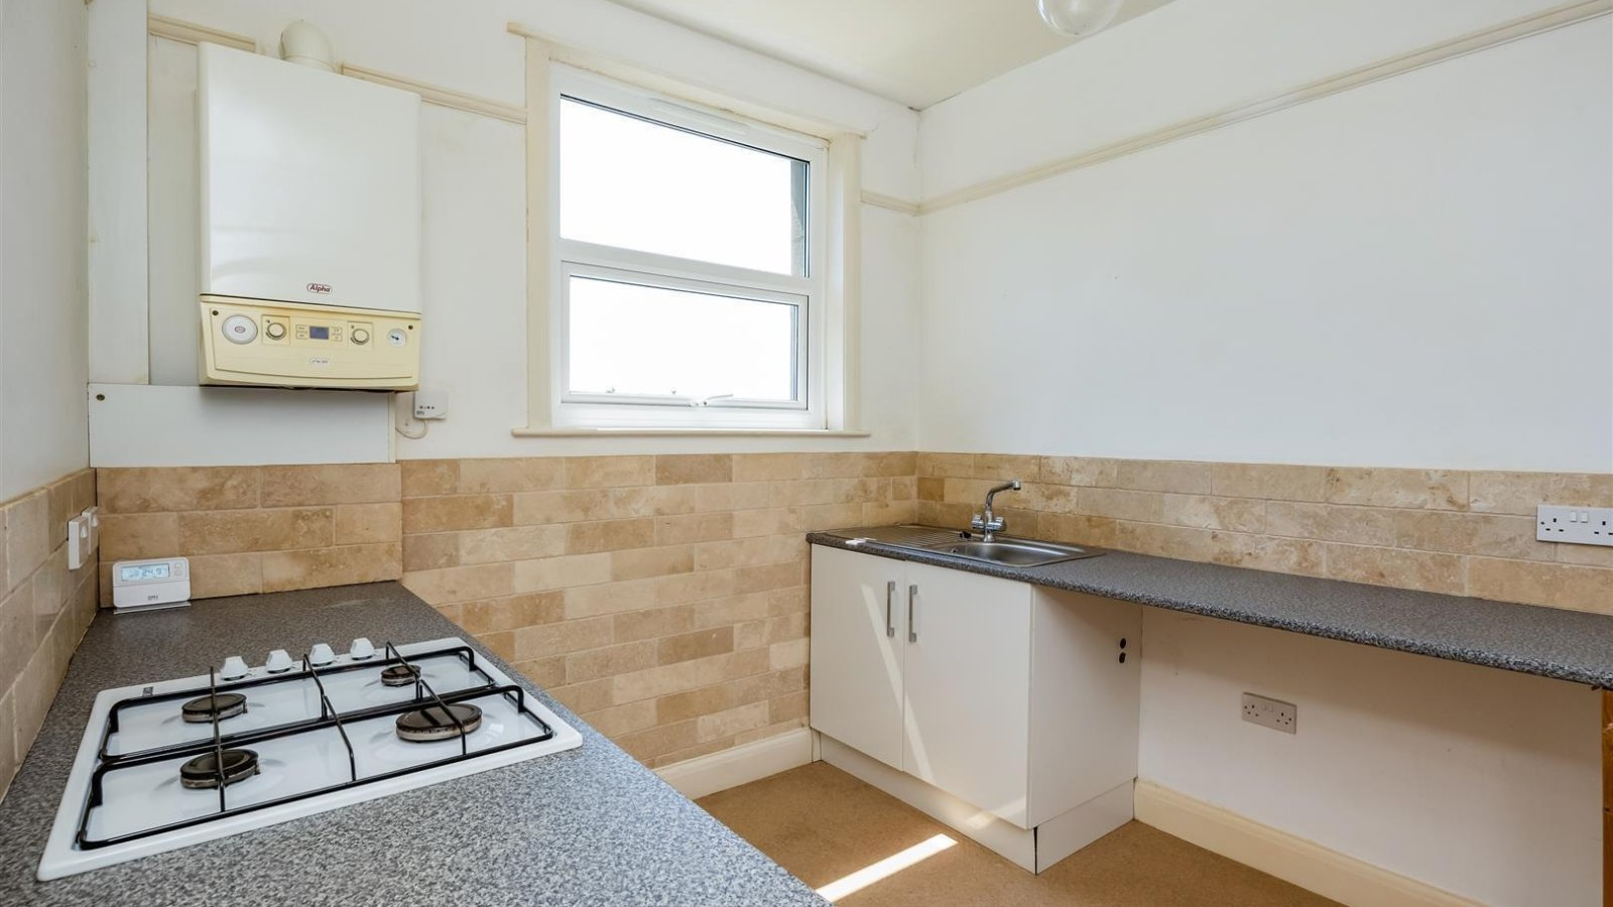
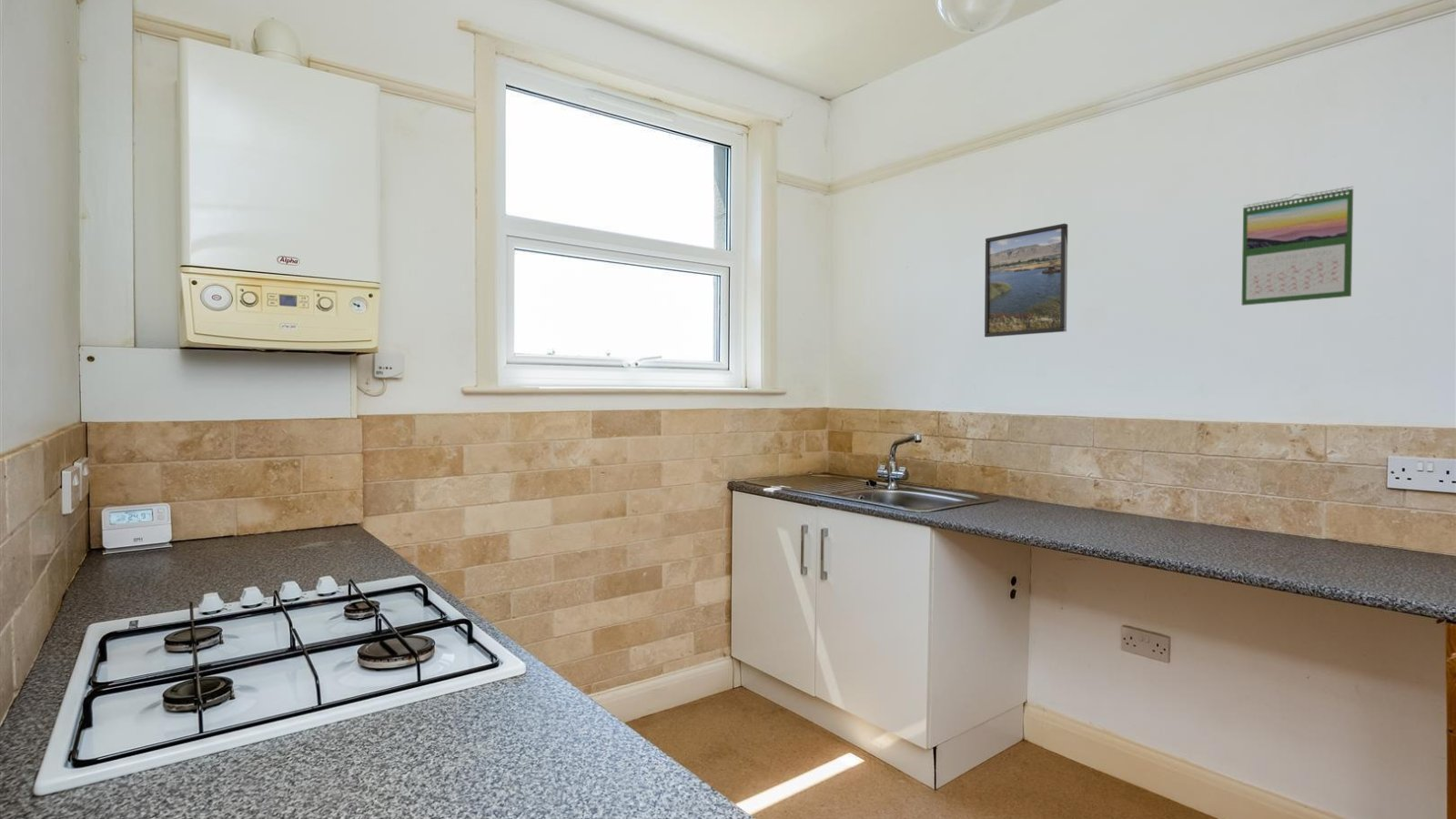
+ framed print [984,223,1068,339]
+ calendar [1241,186,1354,307]
